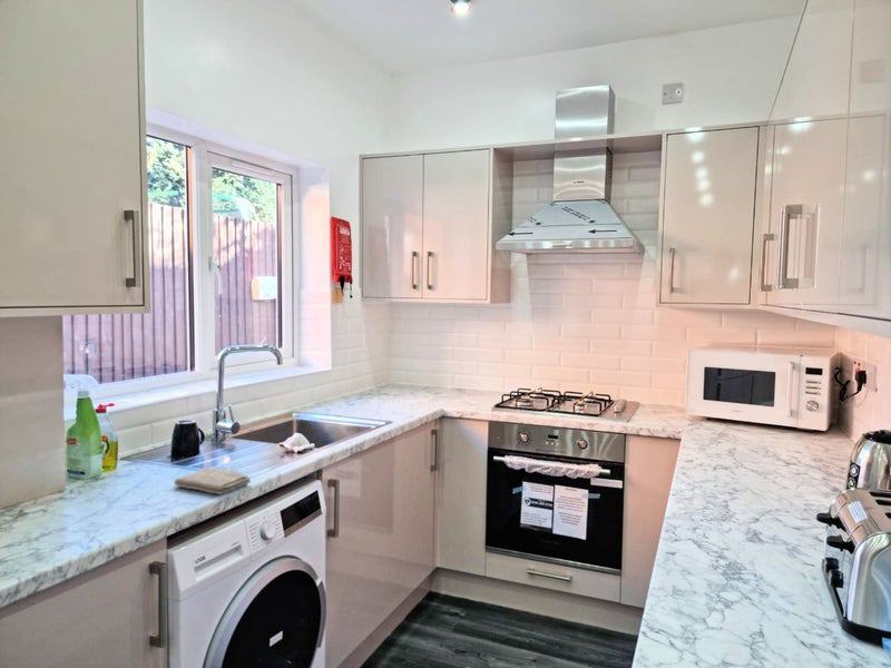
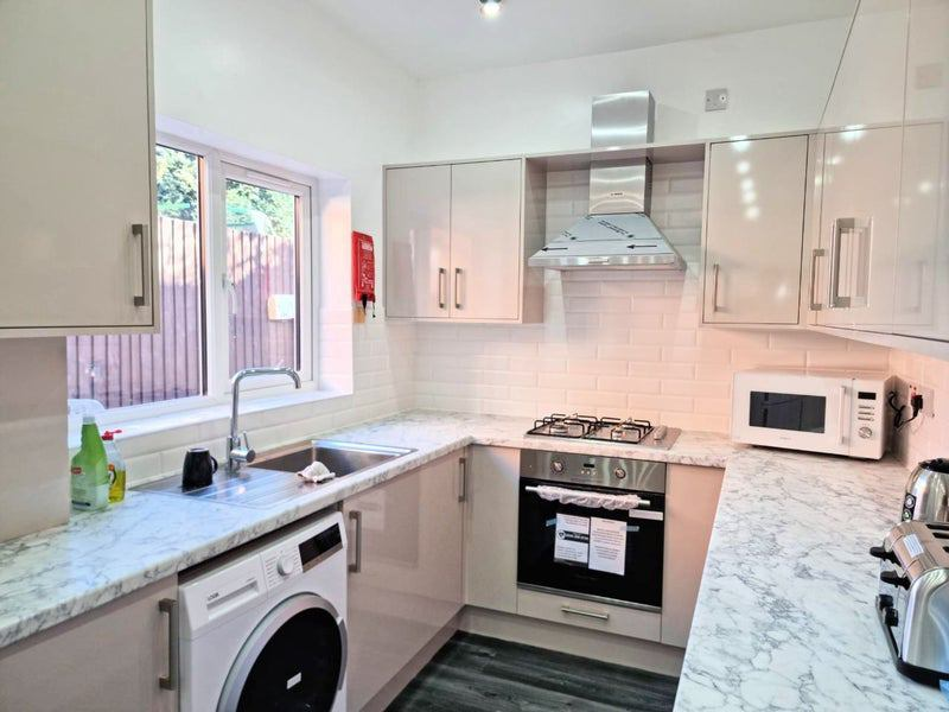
- washcloth [174,466,252,495]
